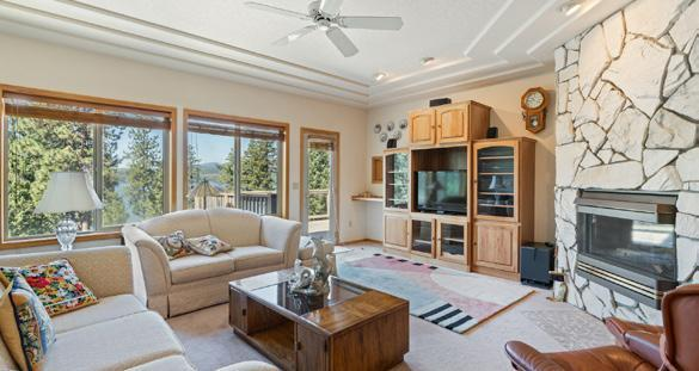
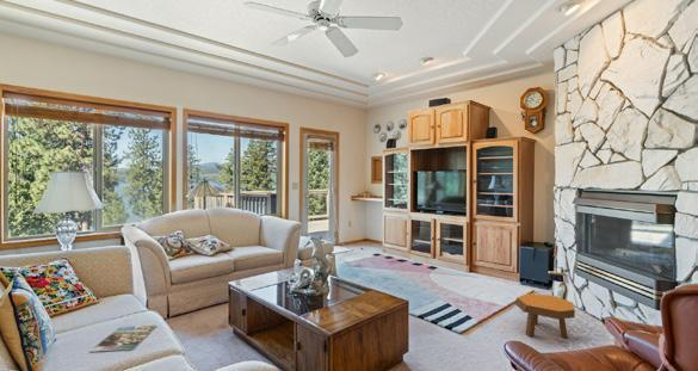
+ footstool [513,292,576,339]
+ magazine [88,324,157,353]
